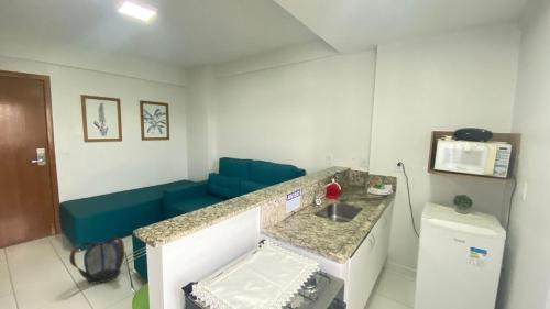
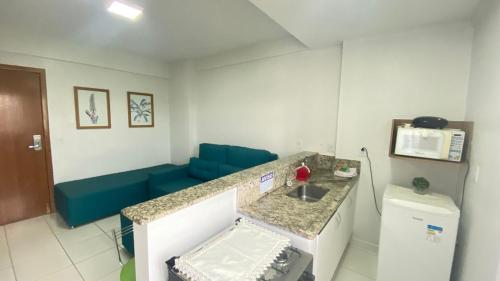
- backpack [68,236,125,285]
